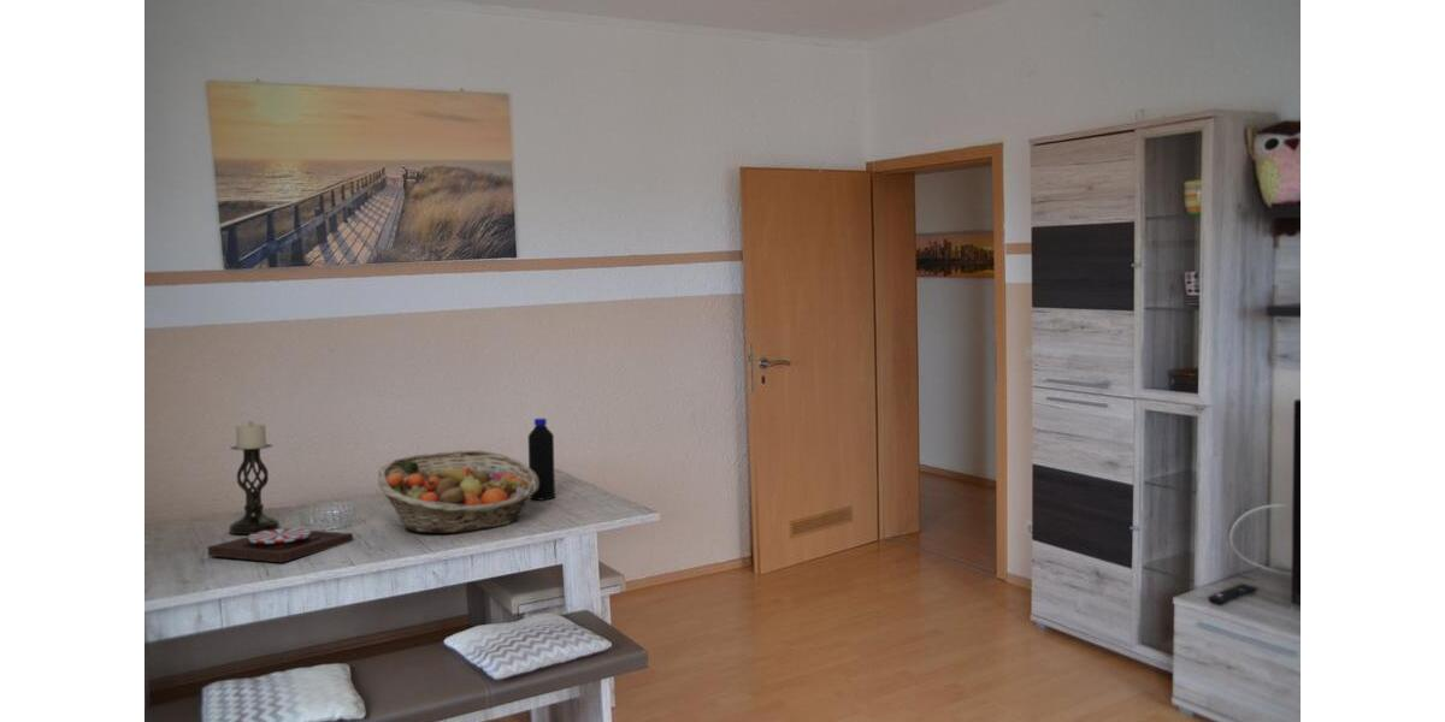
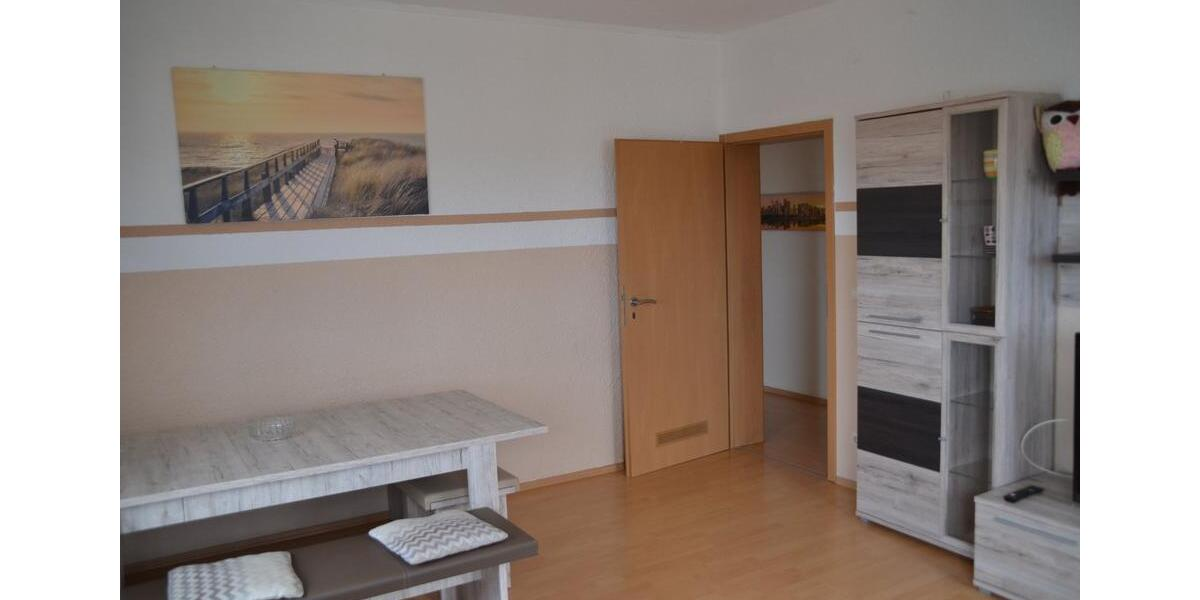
- plate [207,527,354,564]
- candle holder [228,420,282,535]
- fruit basket [377,450,539,534]
- bottle [527,418,556,501]
